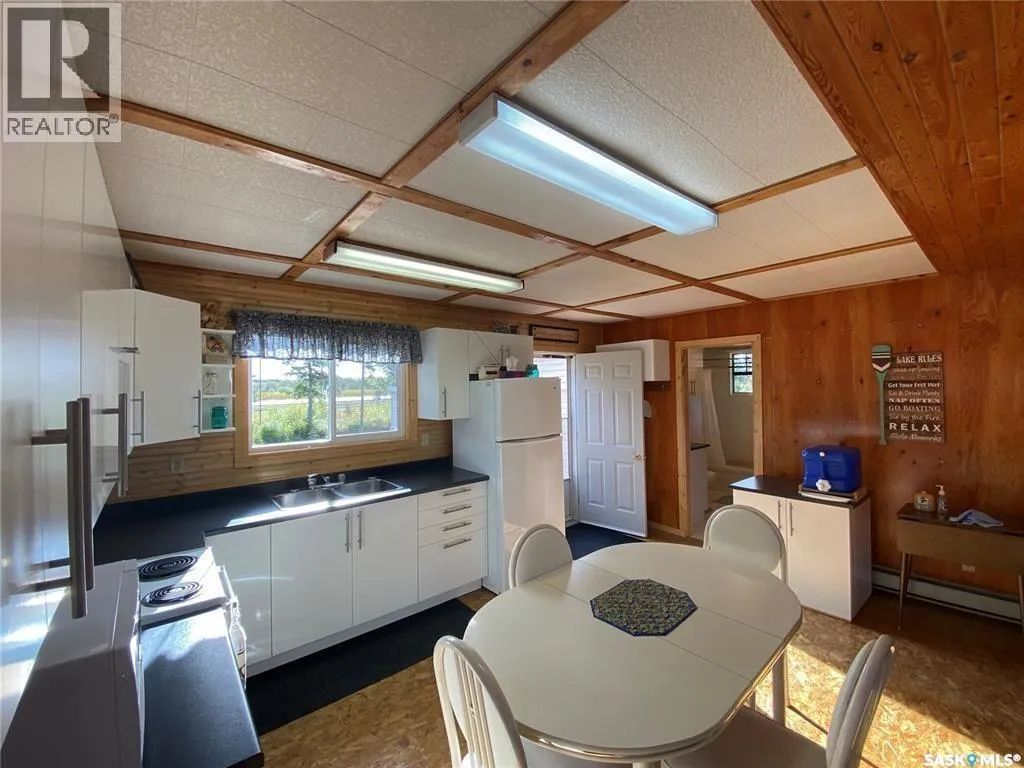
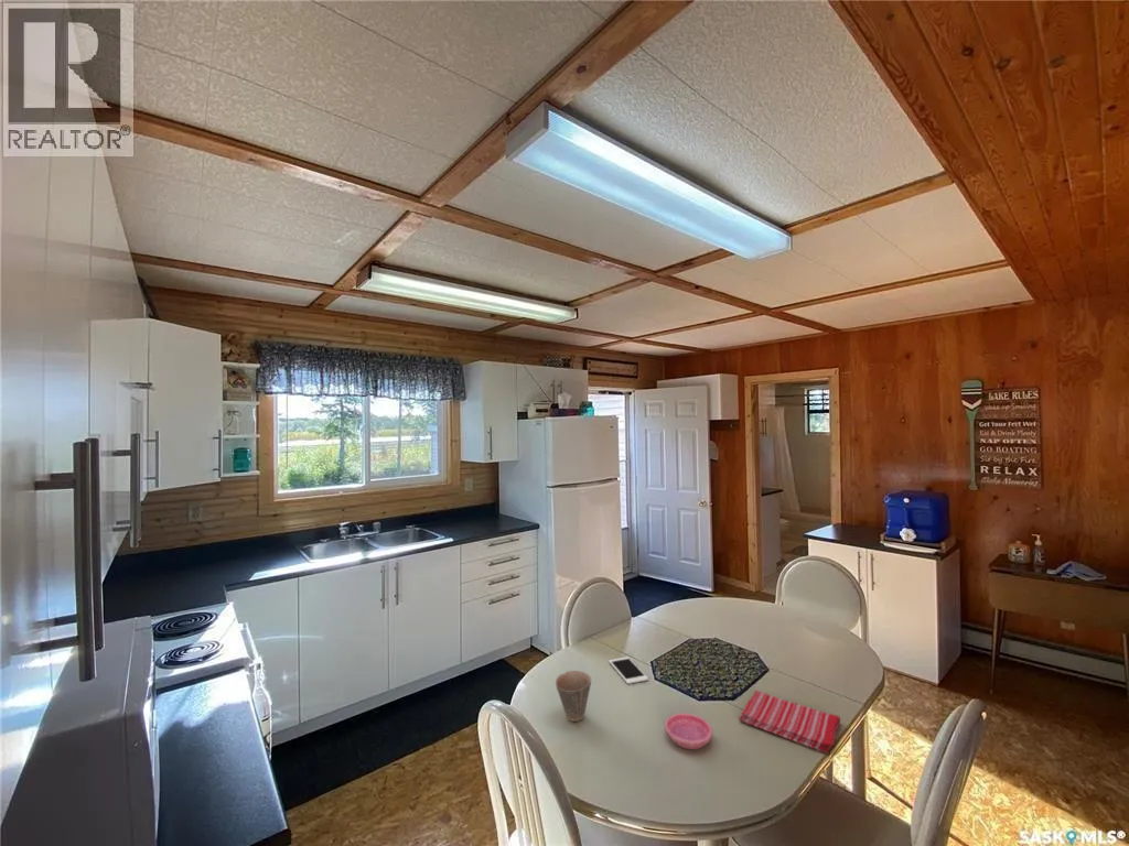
+ cup [555,670,592,723]
+ saucer [664,712,713,750]
+ cell phone [607,655,649,685]
+ dish towel [738,690,841,755]
